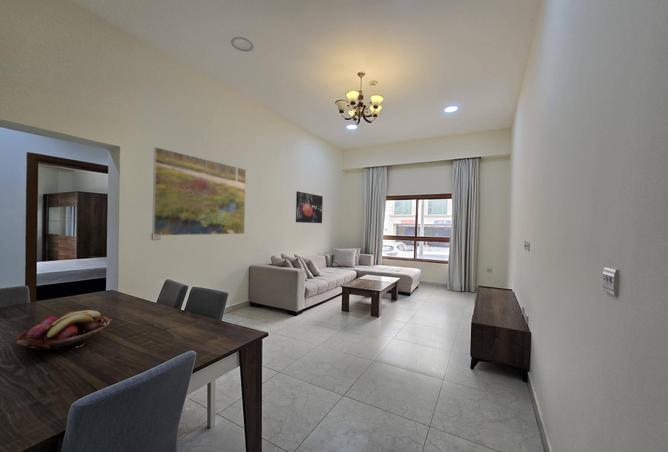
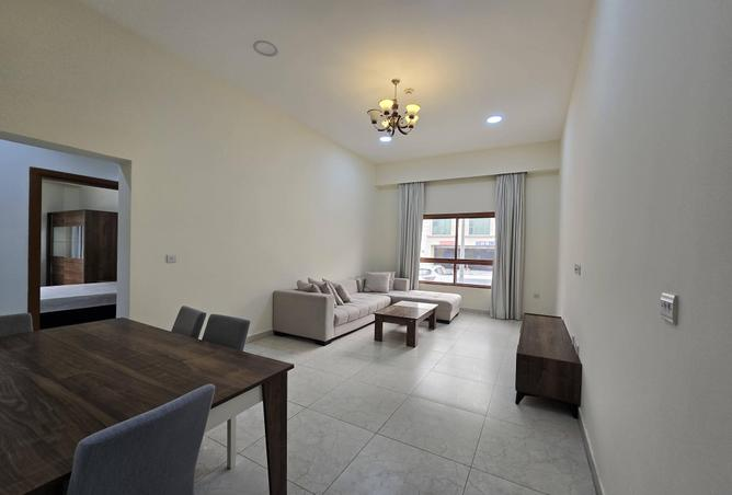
- wall art [295,190,324,224]
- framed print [151,146,247,237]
- fruit basket [15,309,113,352]
